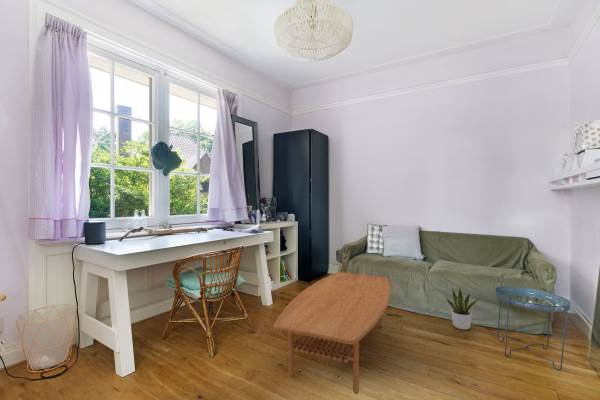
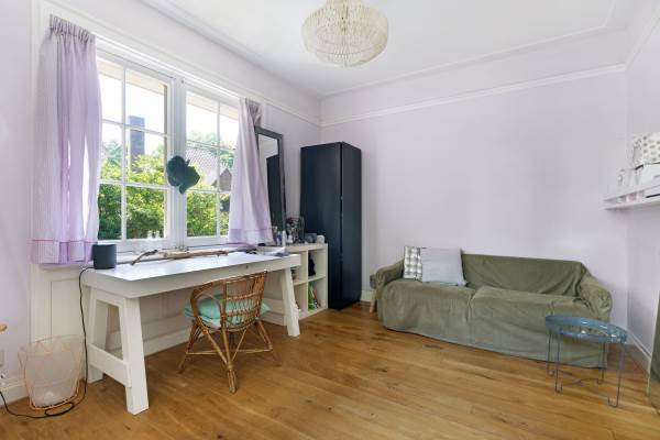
- potted plant [444,287,480,331]
- coffee table [273,271,392,395]
